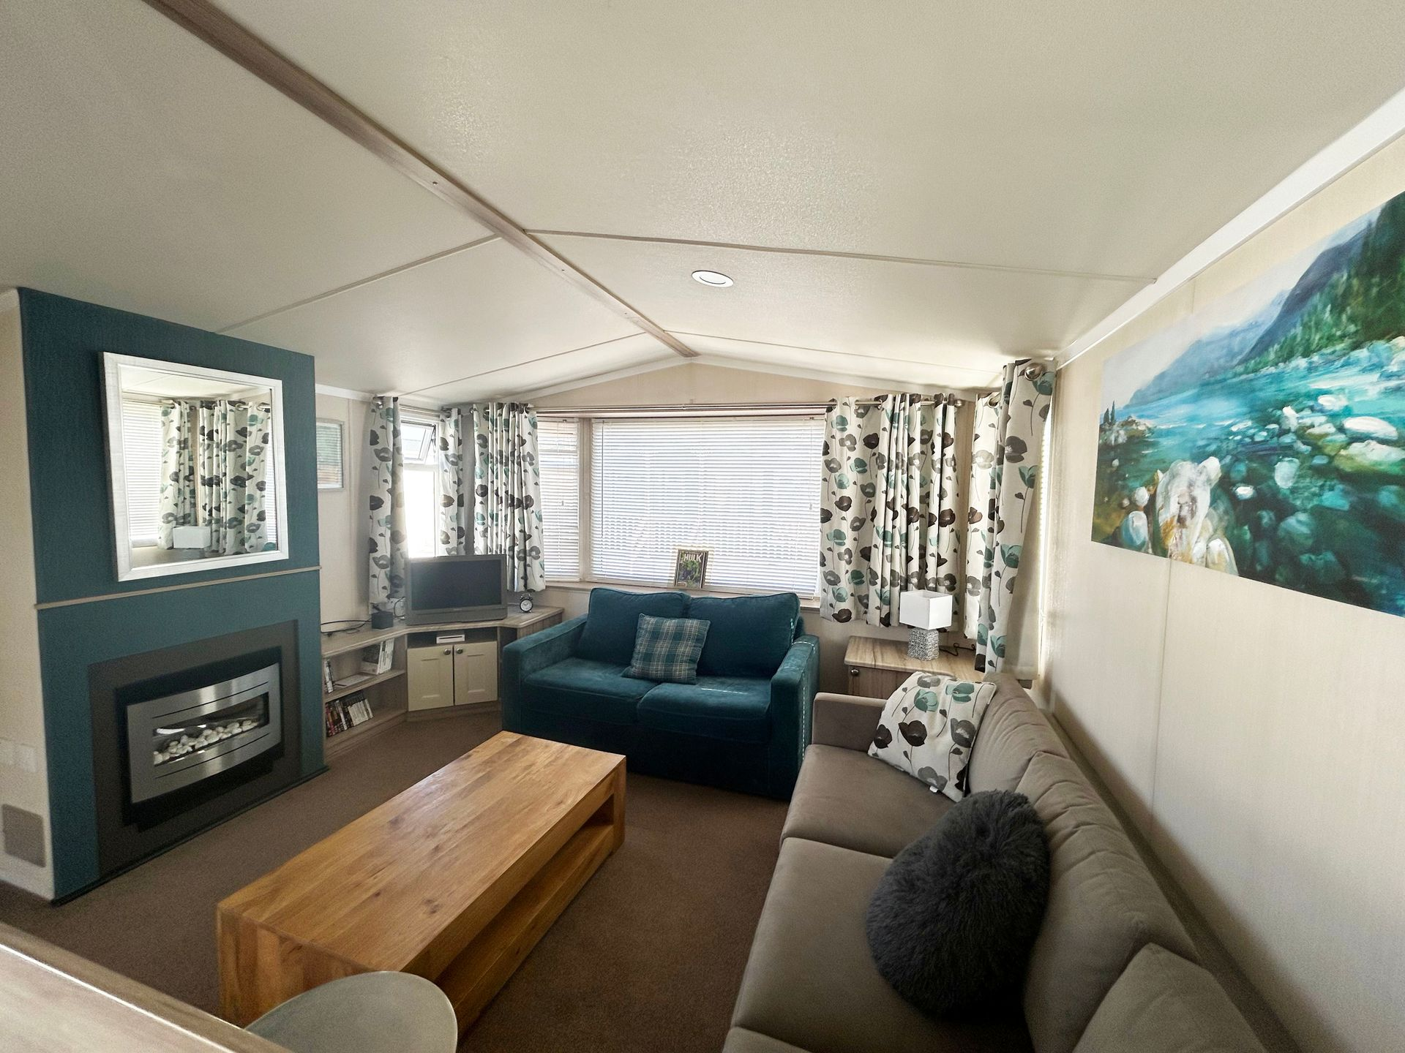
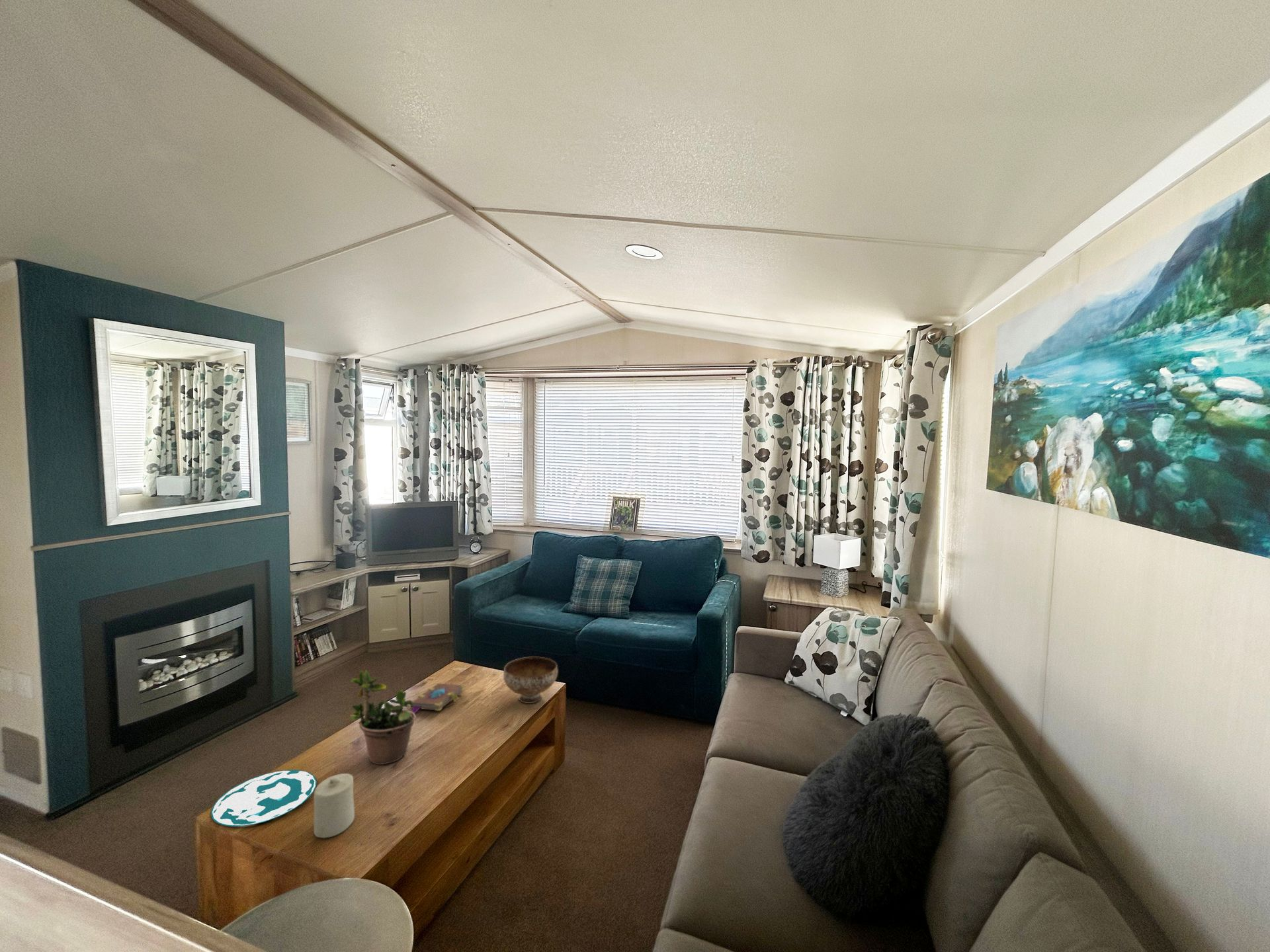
+ candle [314,773,355,839]
+ plate [210,770,318,827]
+ book [409,683,466,714]
+ bowl [503,656,558,704]
+ potted plant [349,661,416,766]
